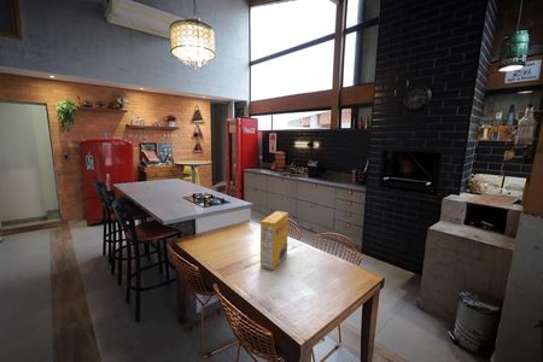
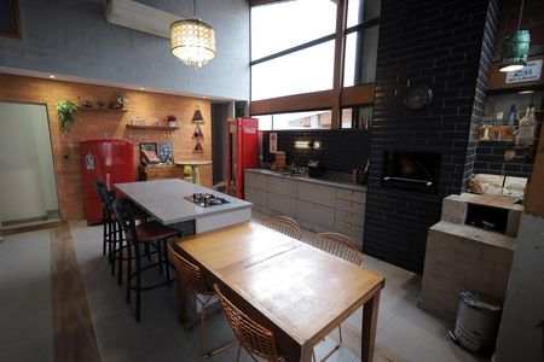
- cereal box [259,210,290,272]
